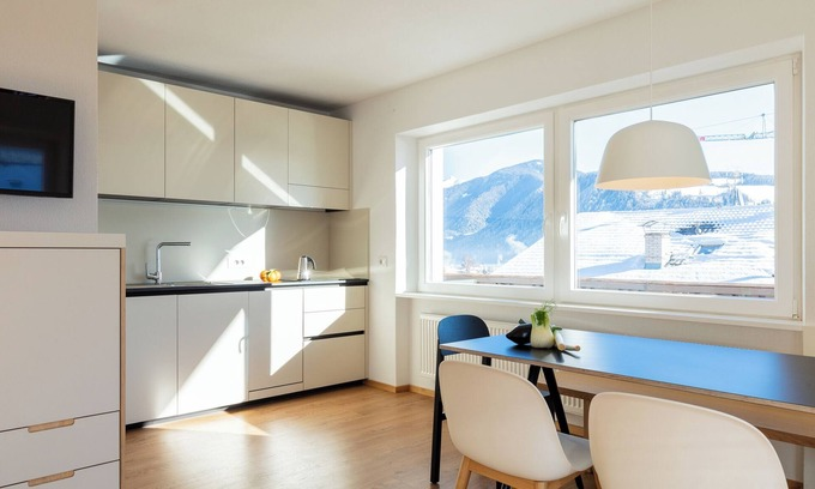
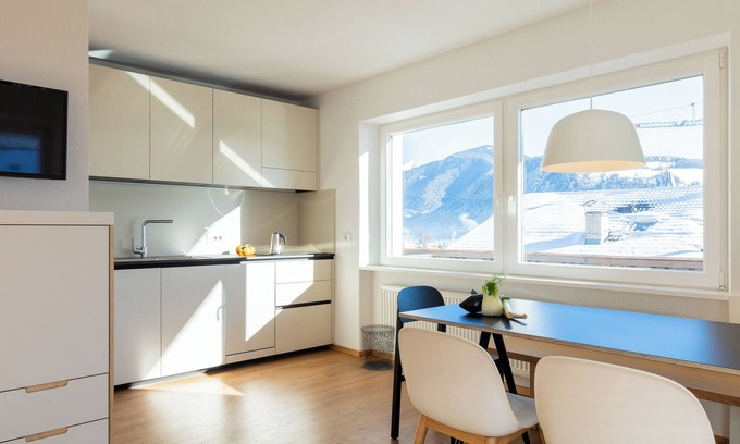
+ waste bin [359,324,396,371]
